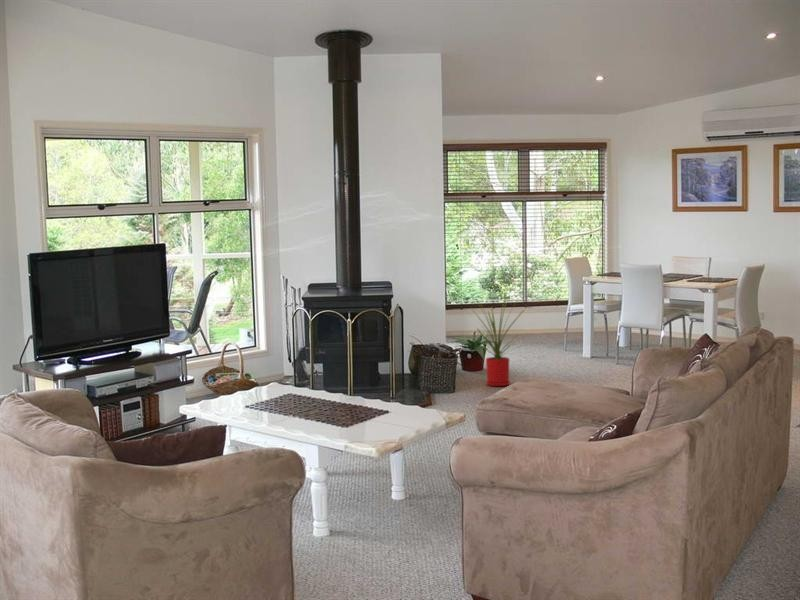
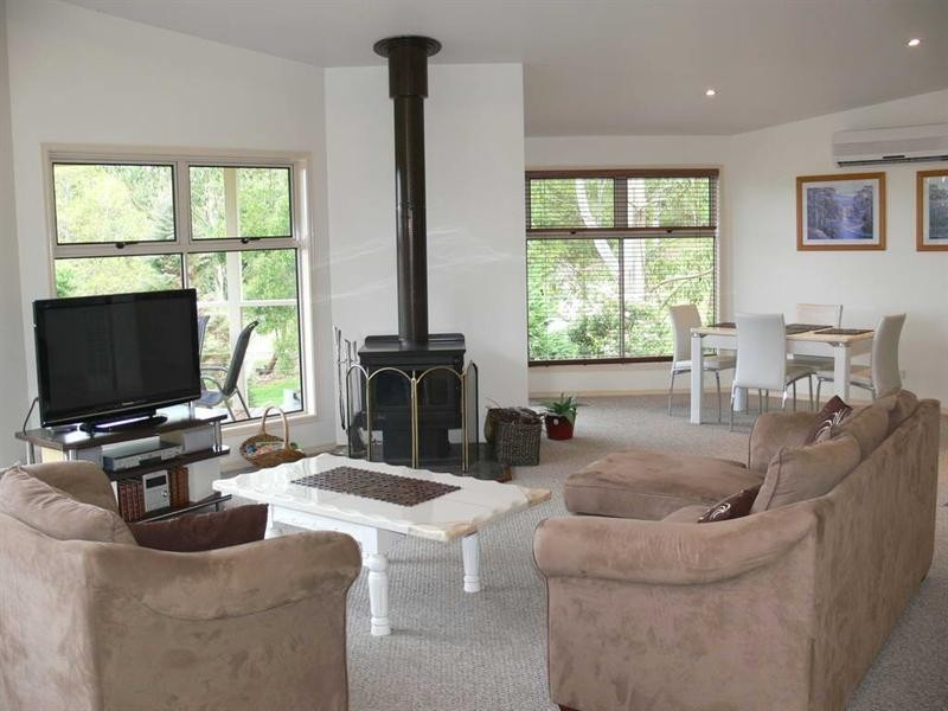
- house plant [463,298,528,387]
